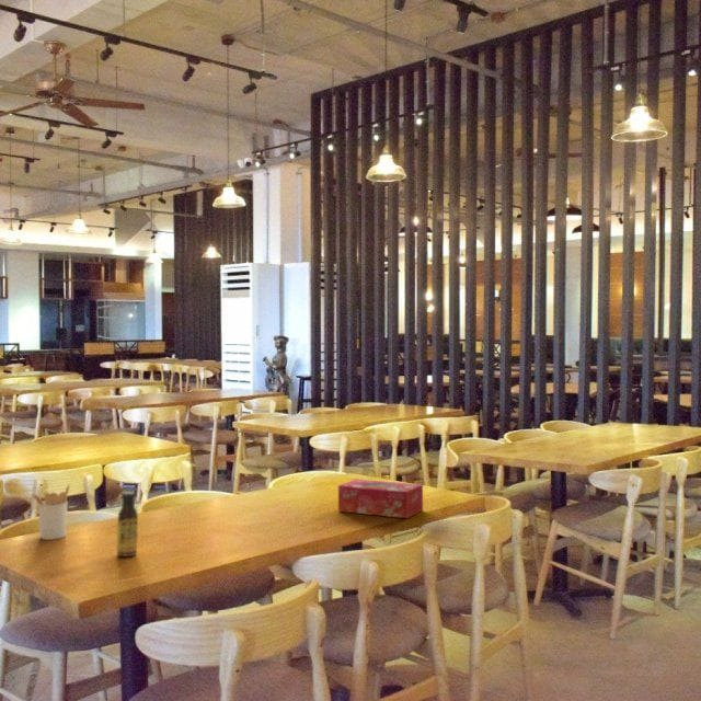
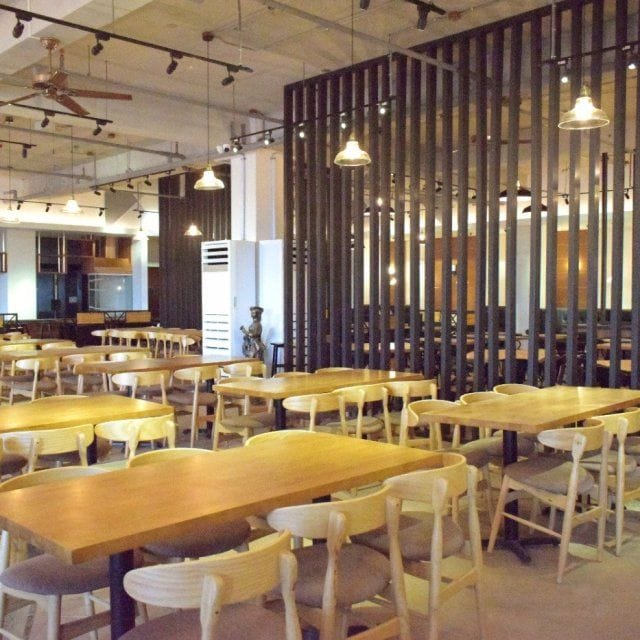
- utensil holder [32,484,71,541]
- tissue box [337,478,424,519]
- sauce bottle [116,491,139,558]
